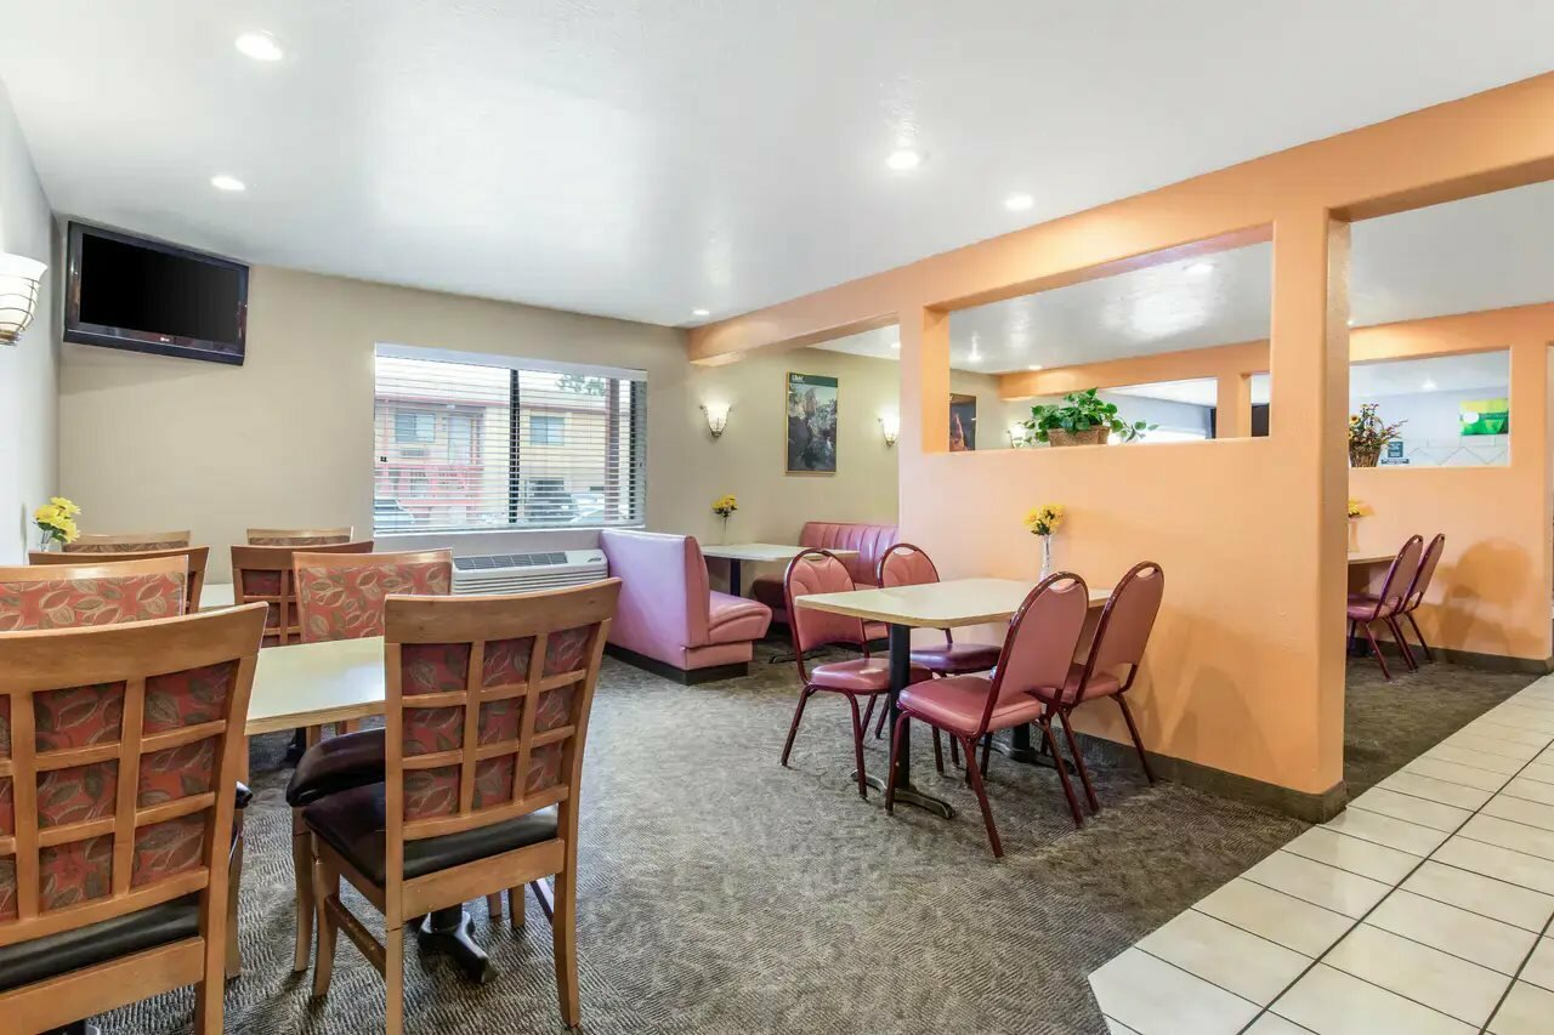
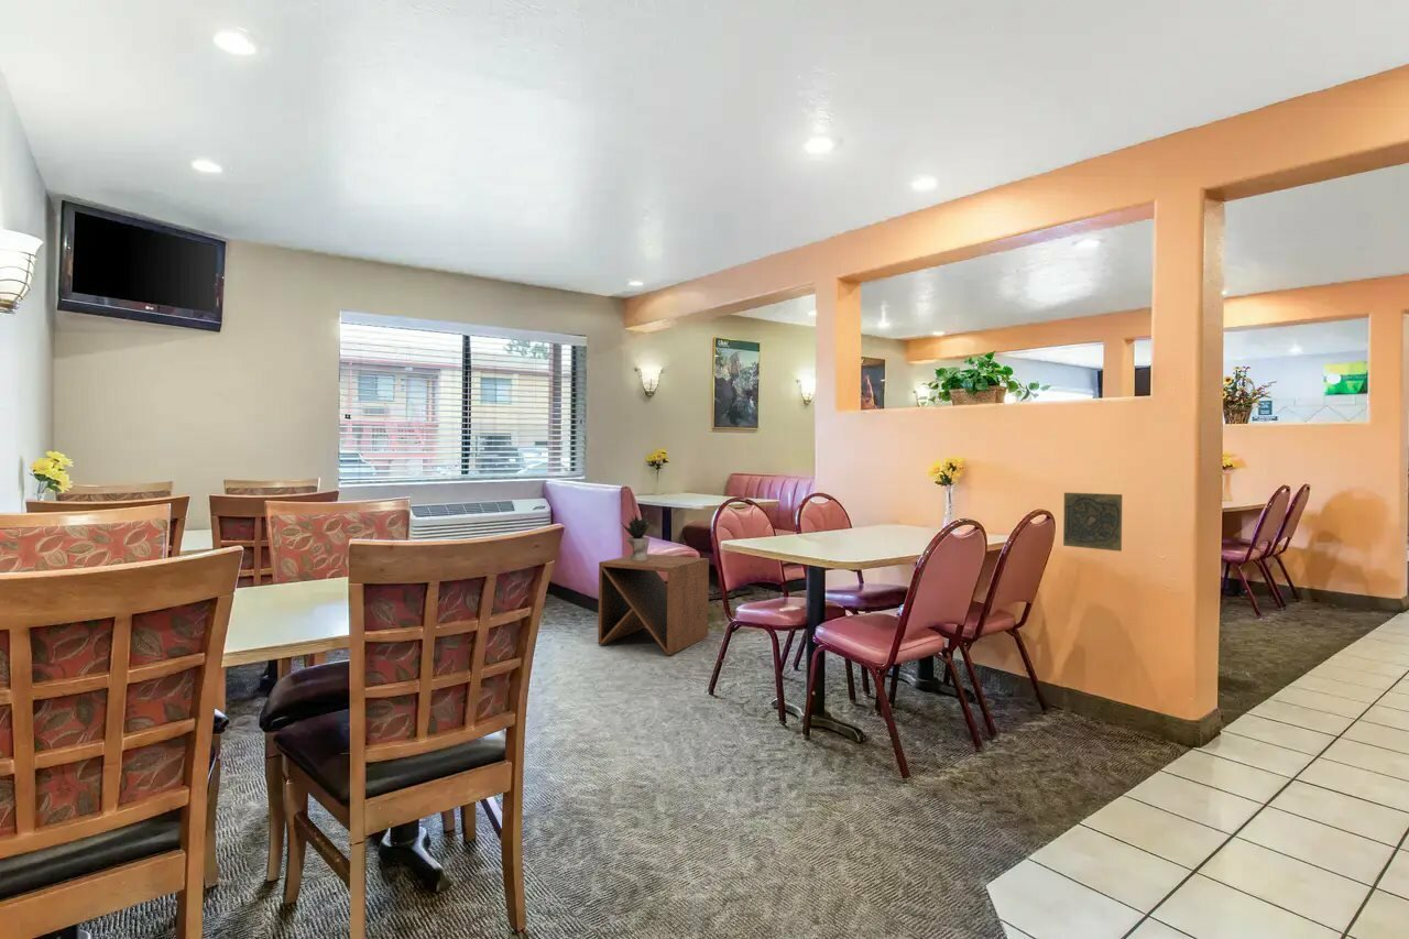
+ side table [597,553,710,656]
+ potted plant [619,511,653,560]
+ decorative tile [1062,492,1123,553]
